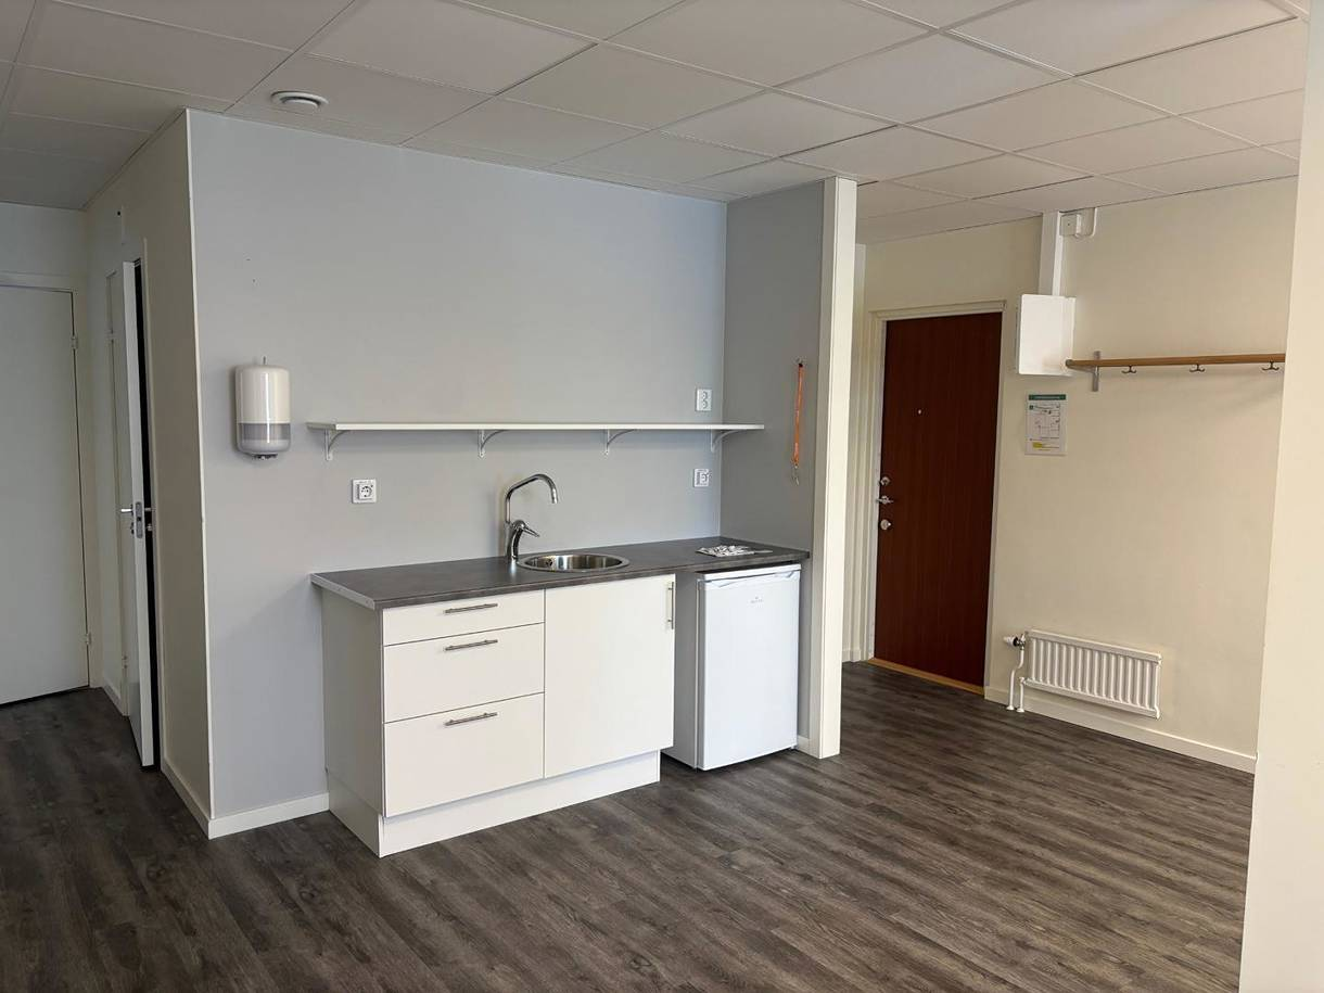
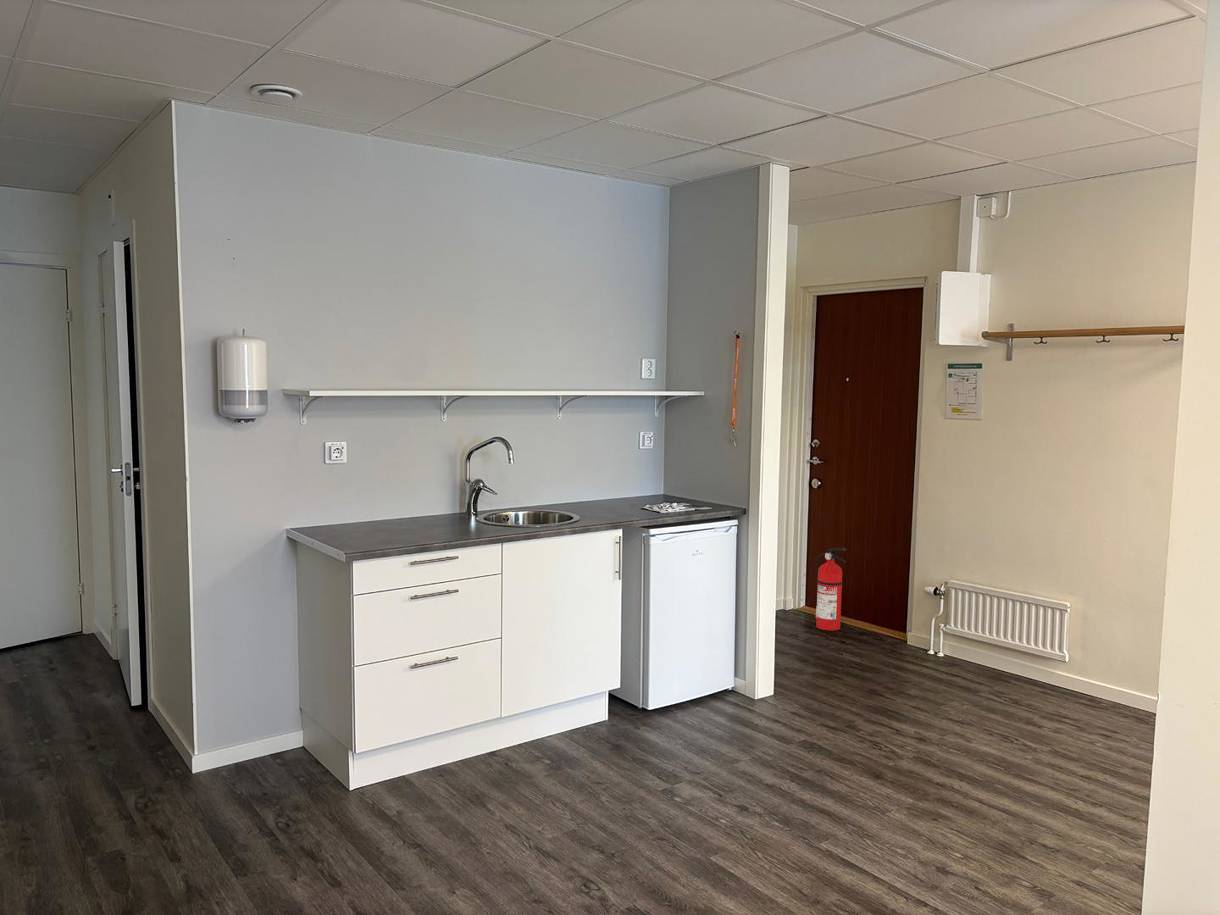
+ fire extinguisher [814,547,847,631]
